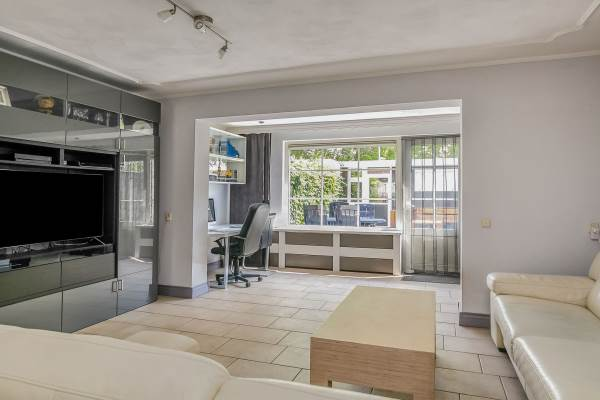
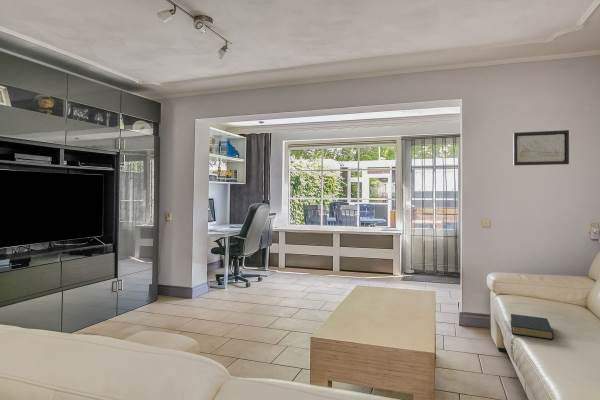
+ wall art [513,129,570,167]
+ hardback book [510,313,555,340]
